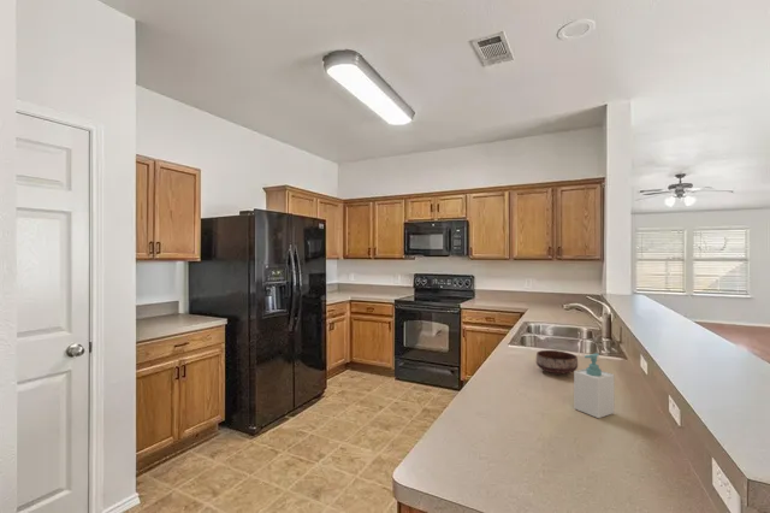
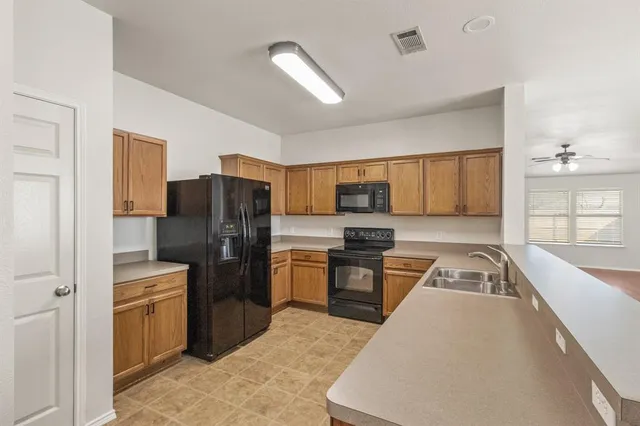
- soap bottle [573,352,615,419]
- bowl [535,349,579,375]
